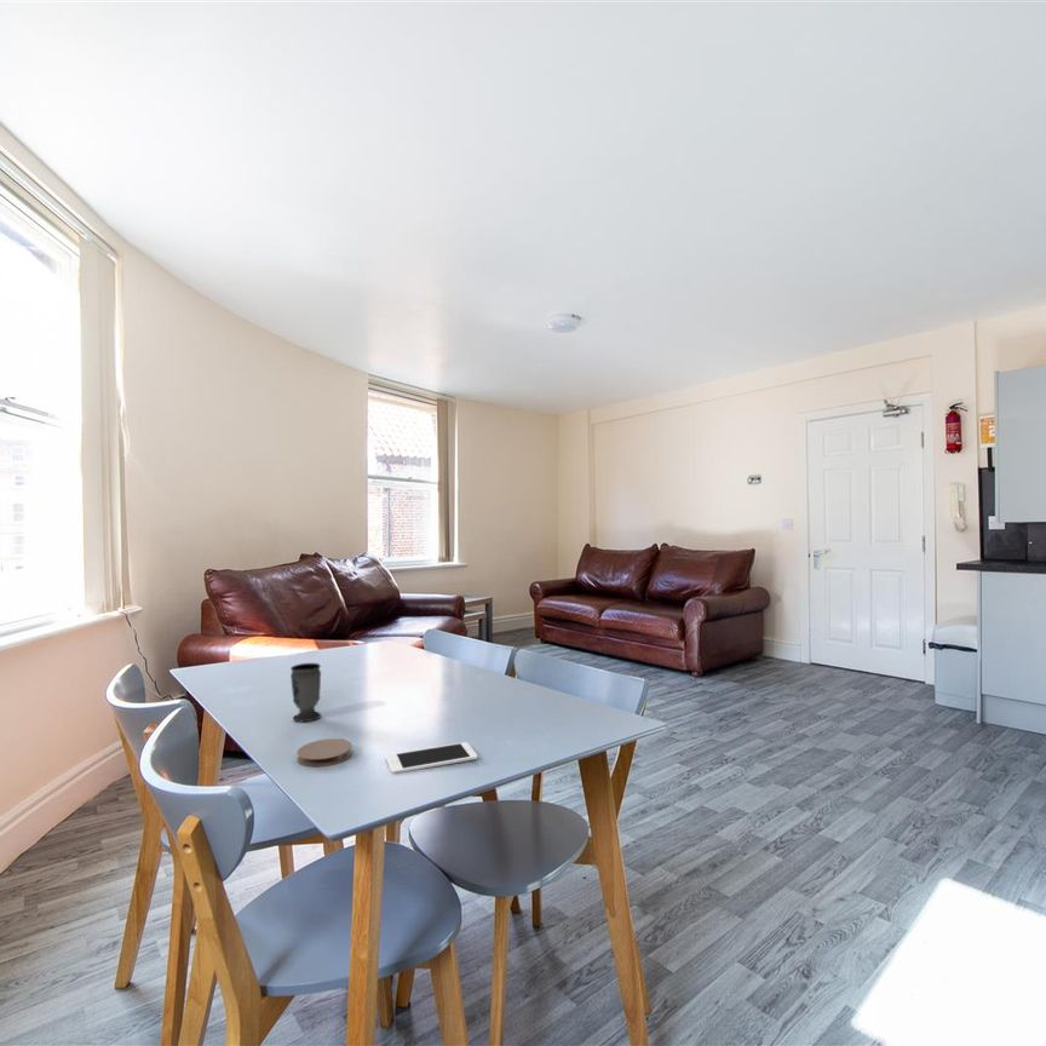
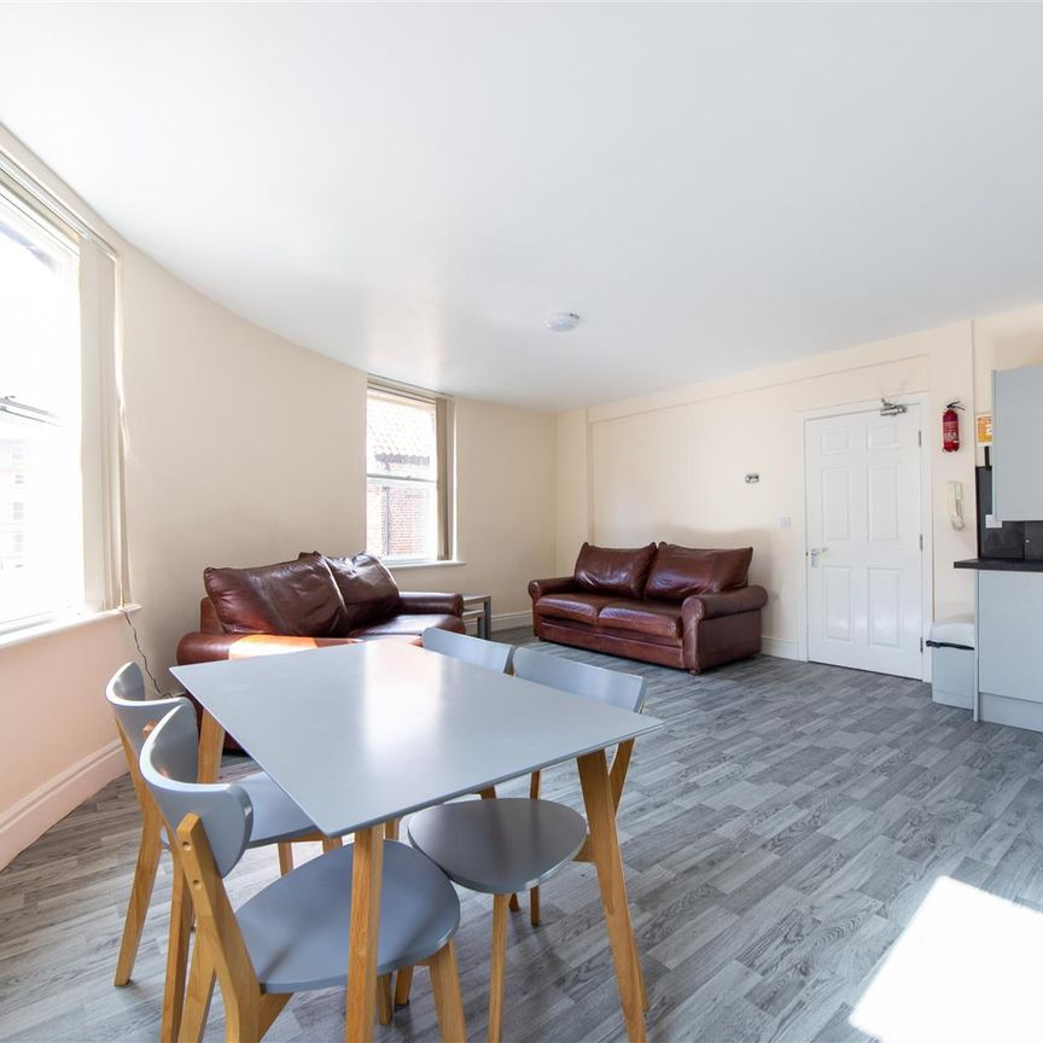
- cell phone [384,741,479,775]
- coaster [295,737,354,768]
- cup [289,662,322,723]
